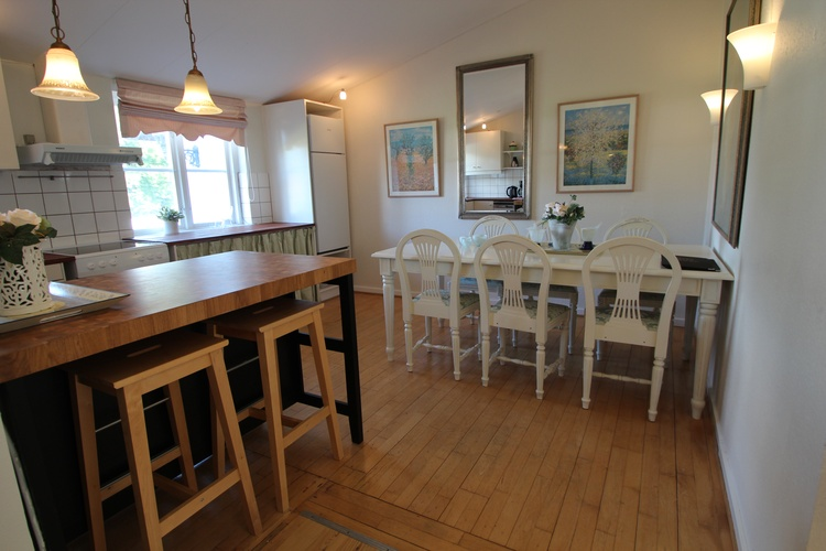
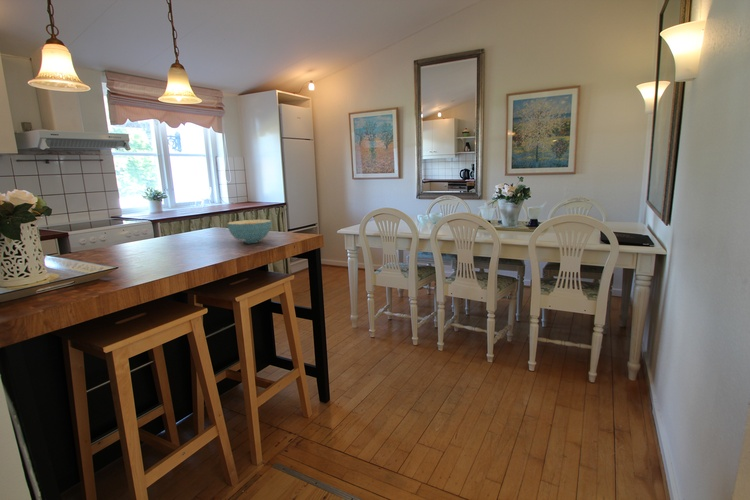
+ cereal bowl [226,219,273,244]
